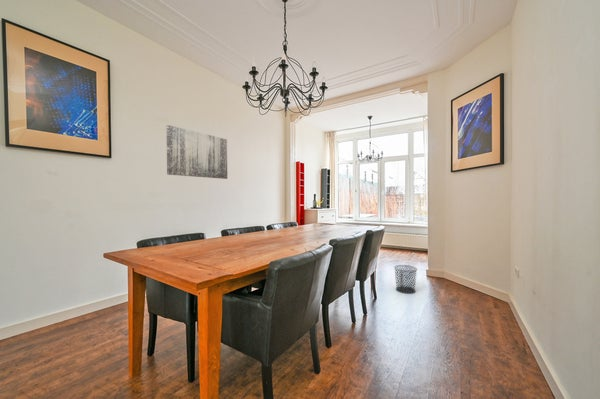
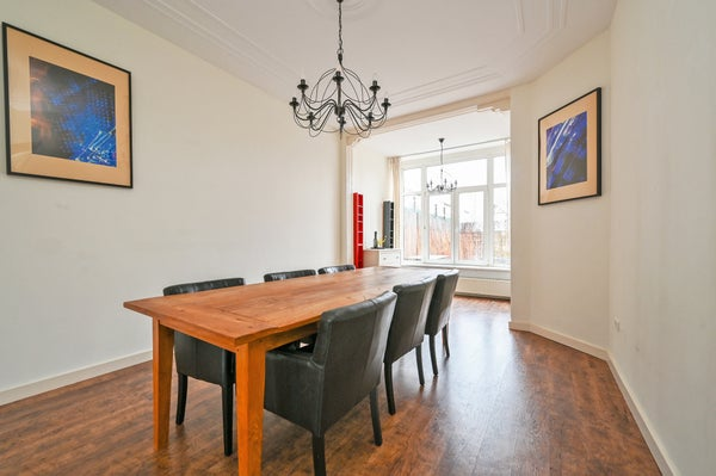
- waste bin [393,264,418,295]
- wall art [166,124,228,180]
